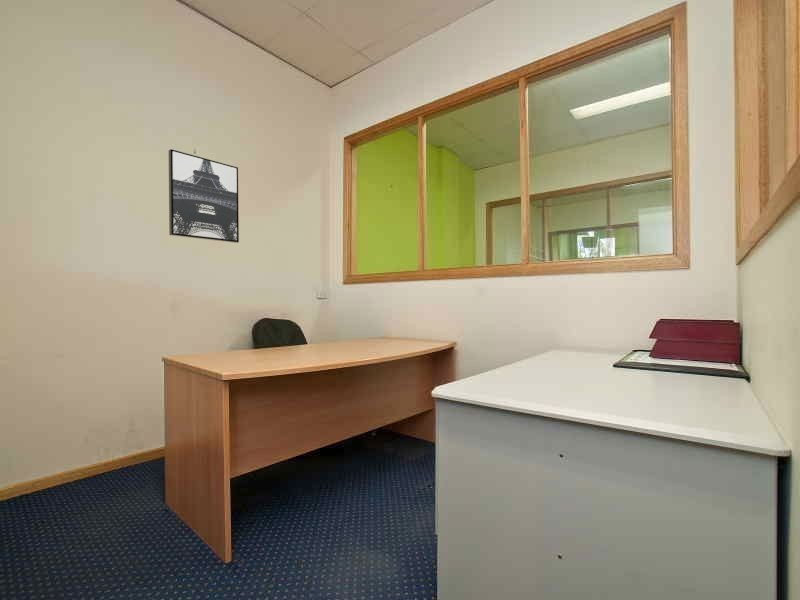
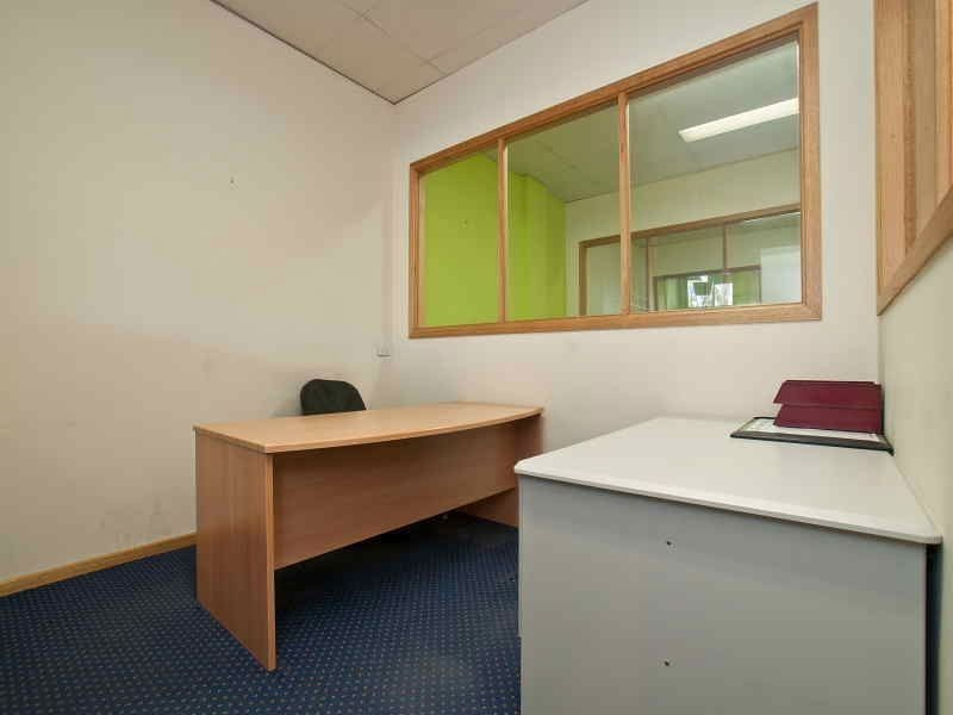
- wall art [168,148,240,244]
